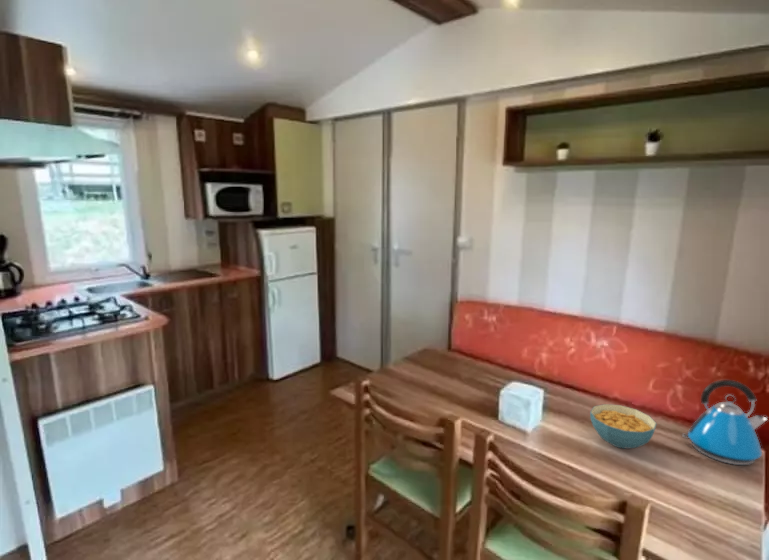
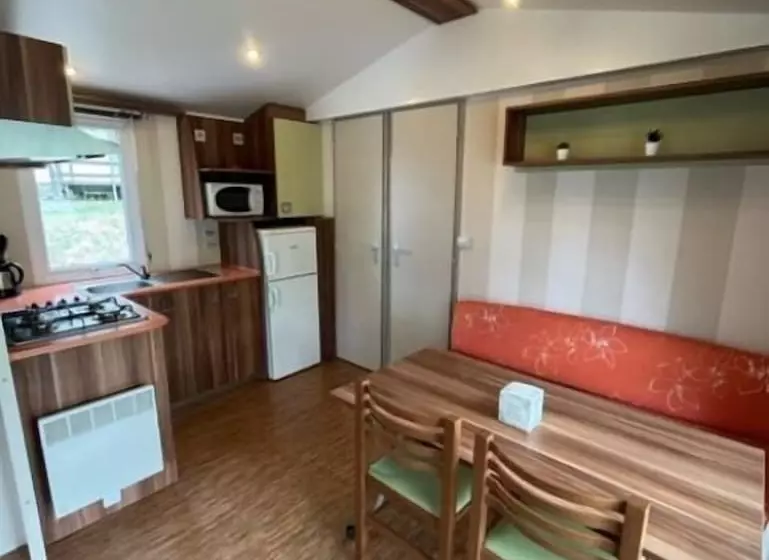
- kettle [681,379,769,466]
- cereal bowl [589,403,658,449]
